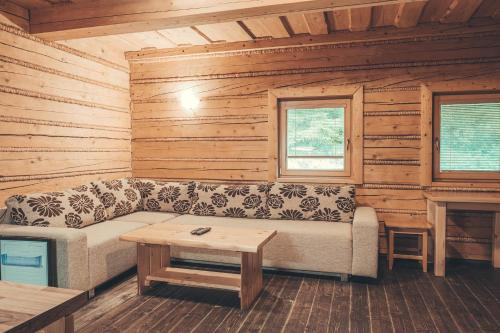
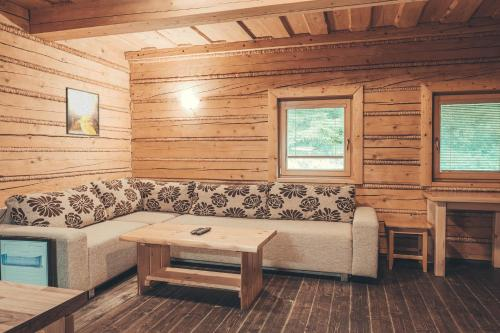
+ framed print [65,86,100,138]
